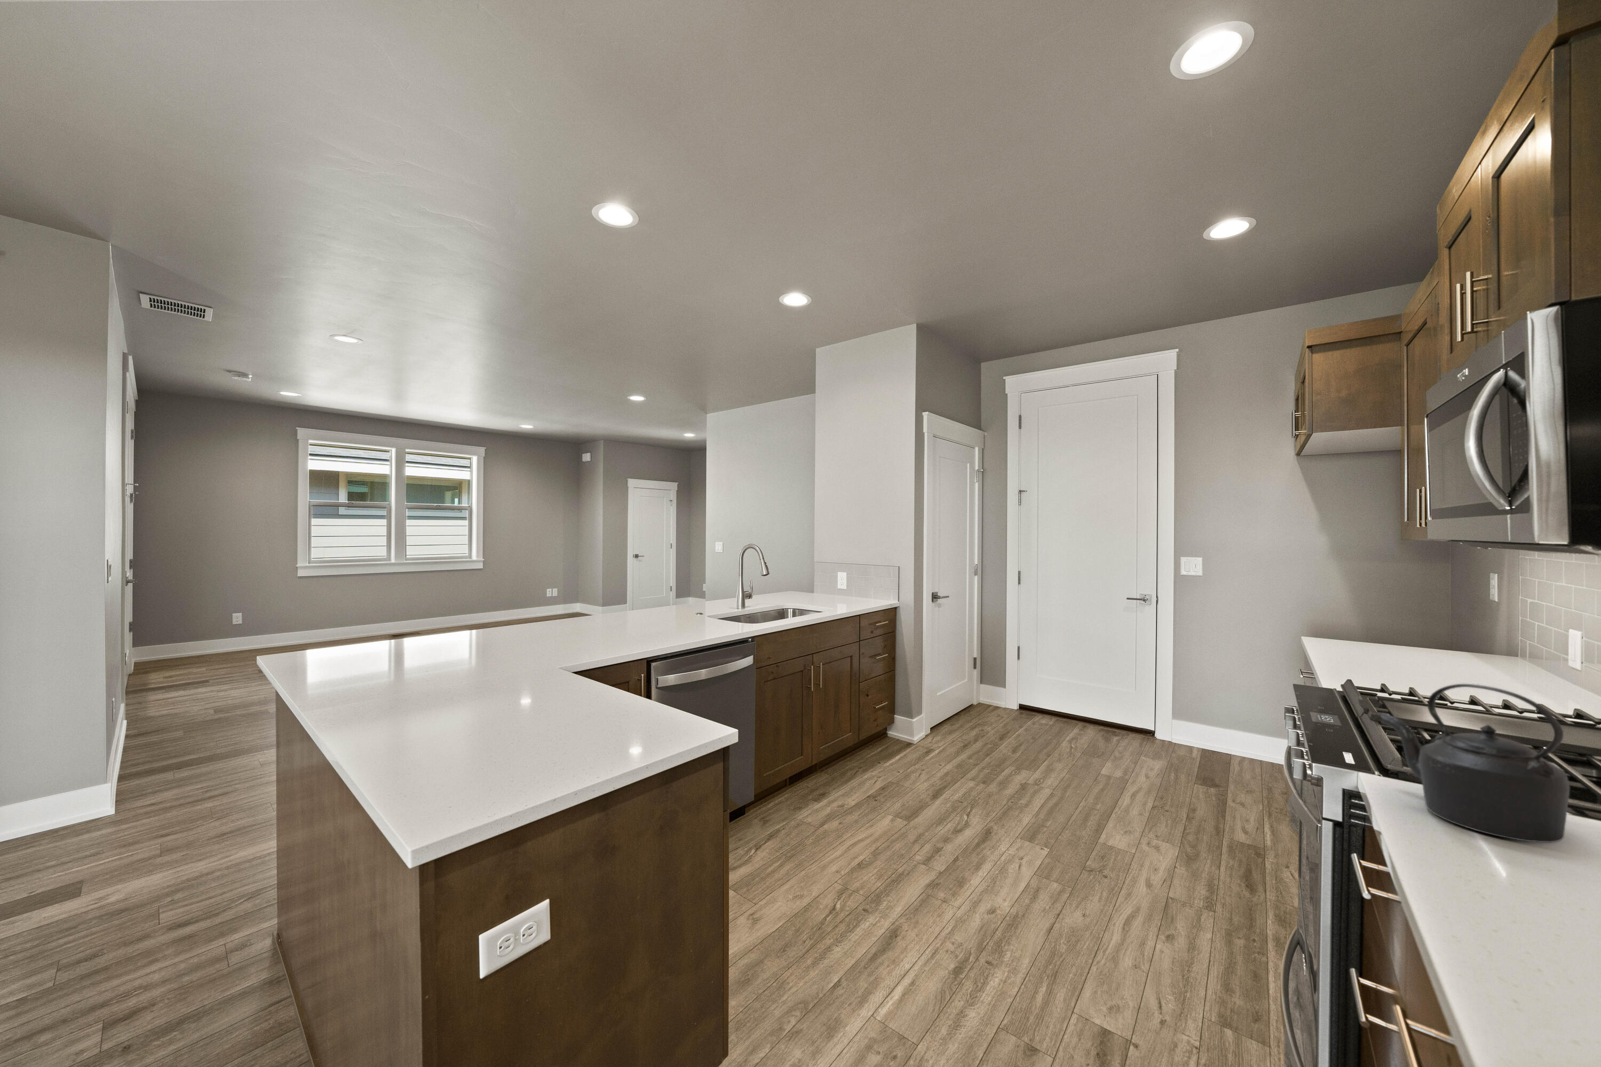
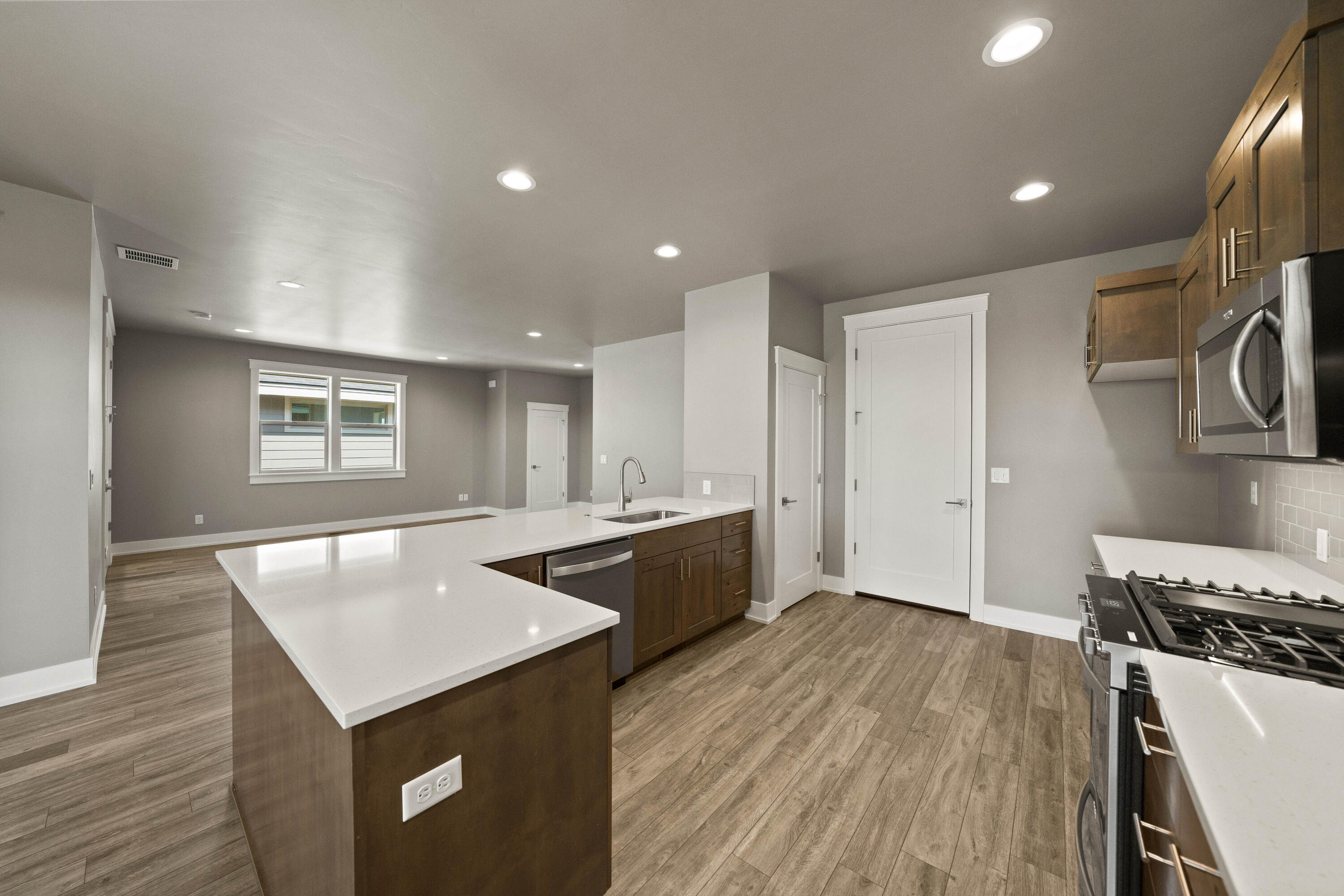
- kettle [1379,684,1570,843]
